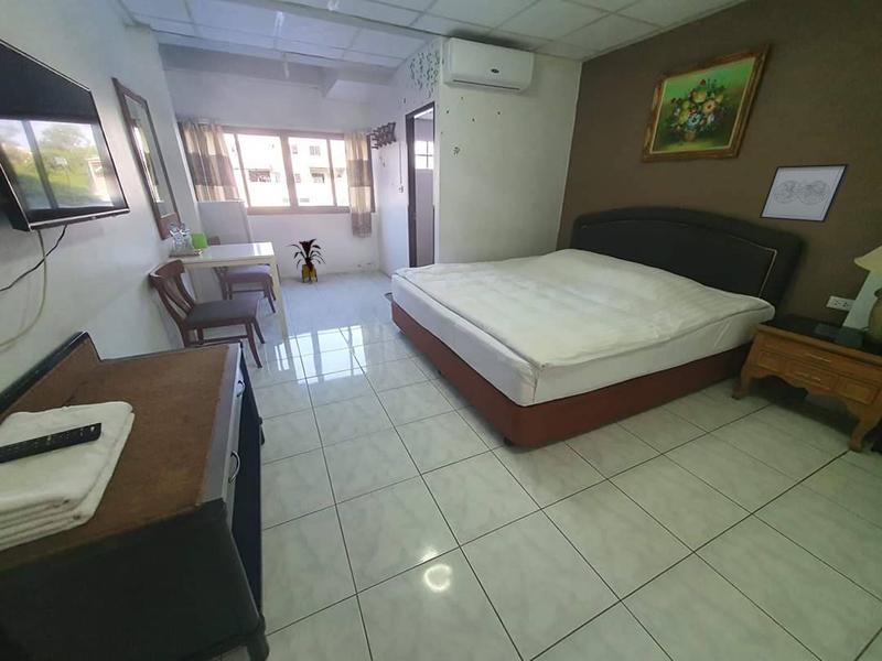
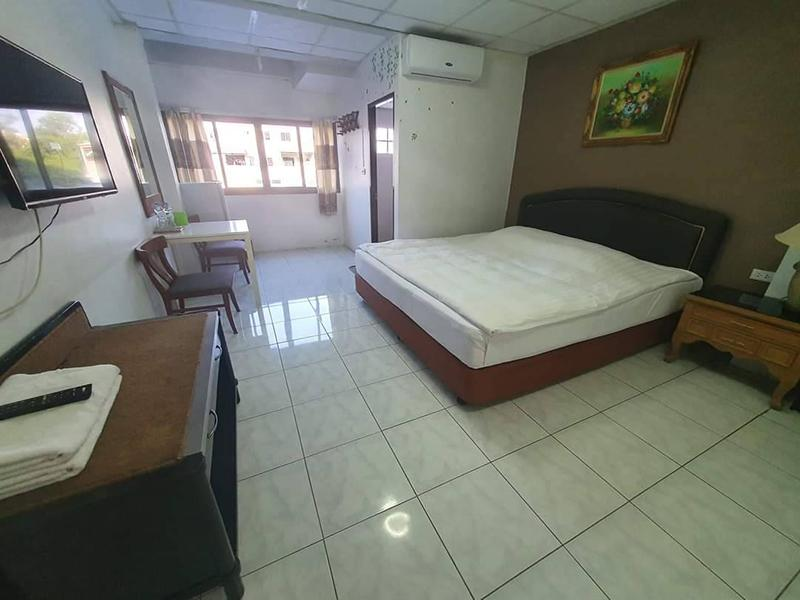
- wall art [759,163,851,224]
- house plant [287,238,326,284]
